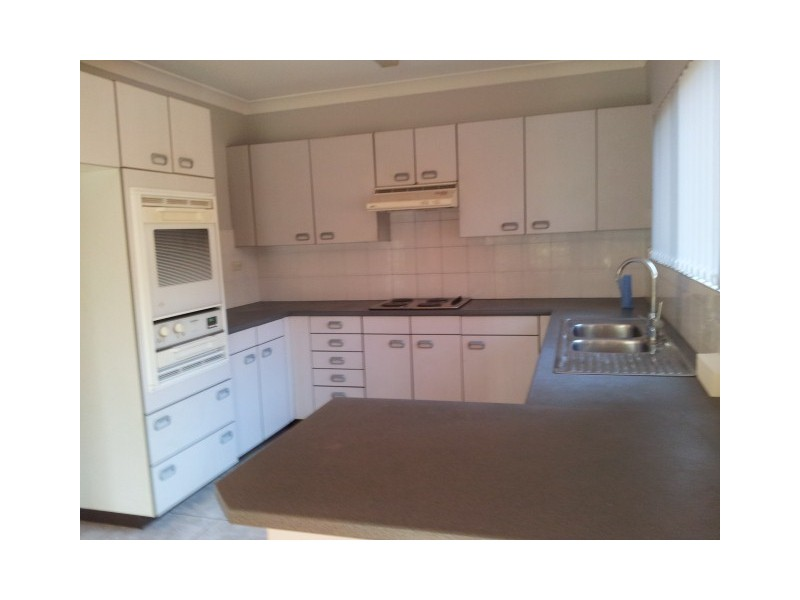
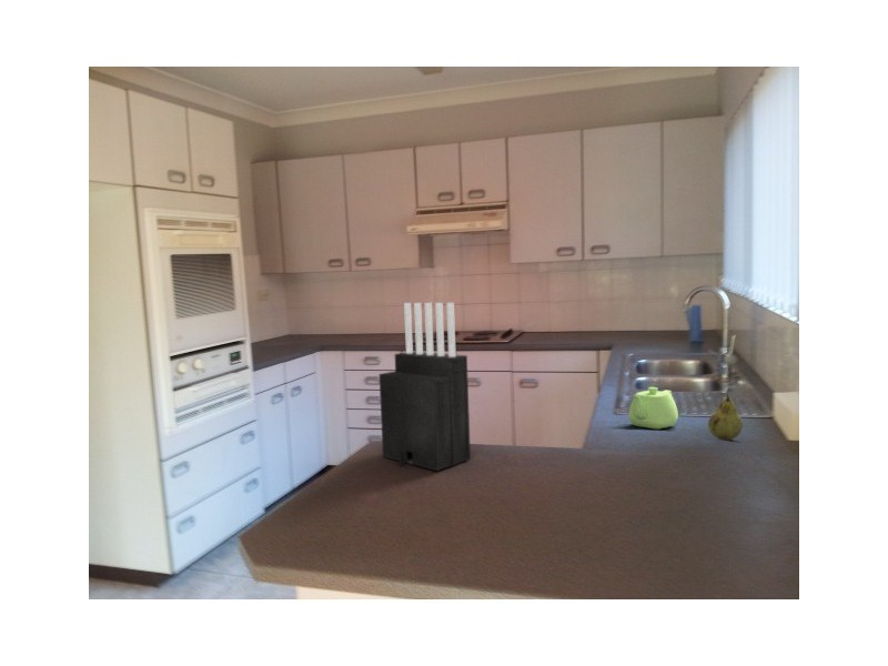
+ fruit [707,393,744,442]
+ knife block [379,302,472,472]
+ teapot [628,386,679,431]
